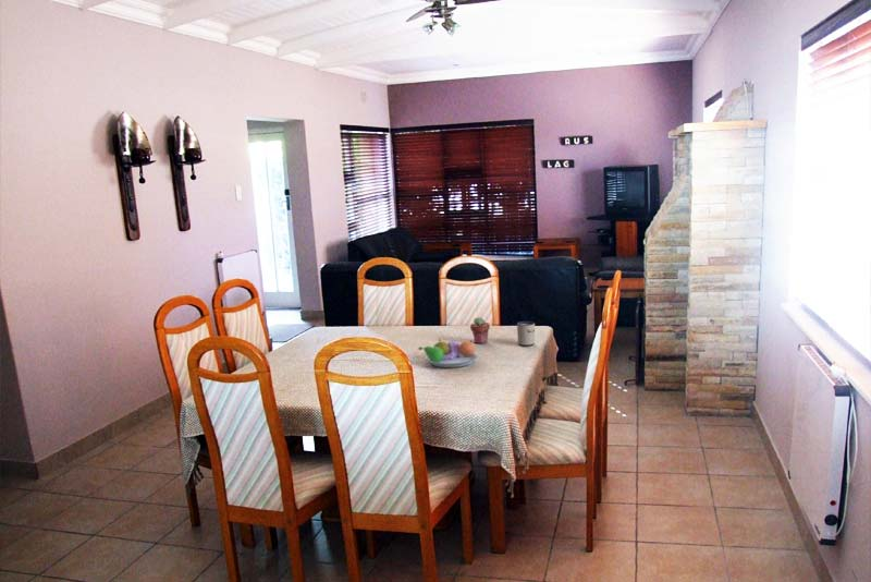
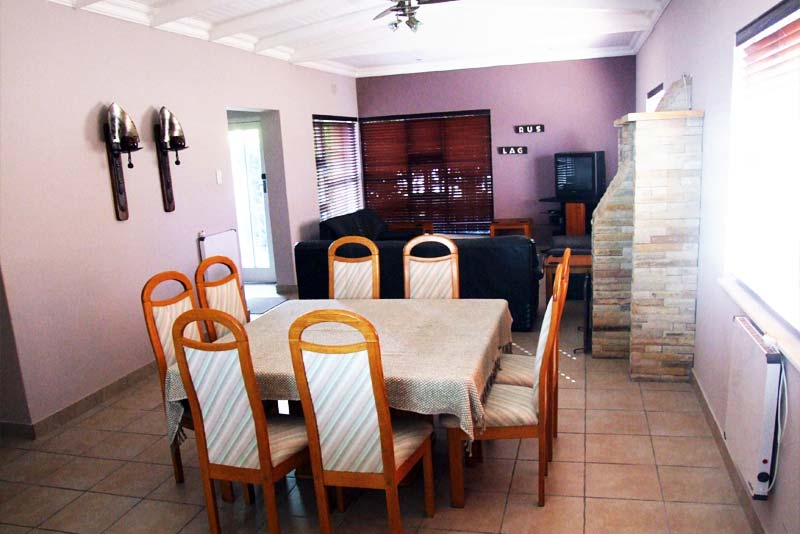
- fruit bowl [417,338,480,368]
- mug [516,320,536,348]
- potted succulent [469,316,491,344]
